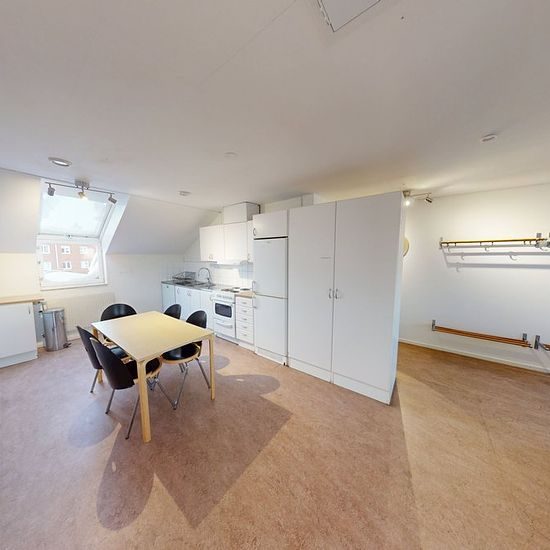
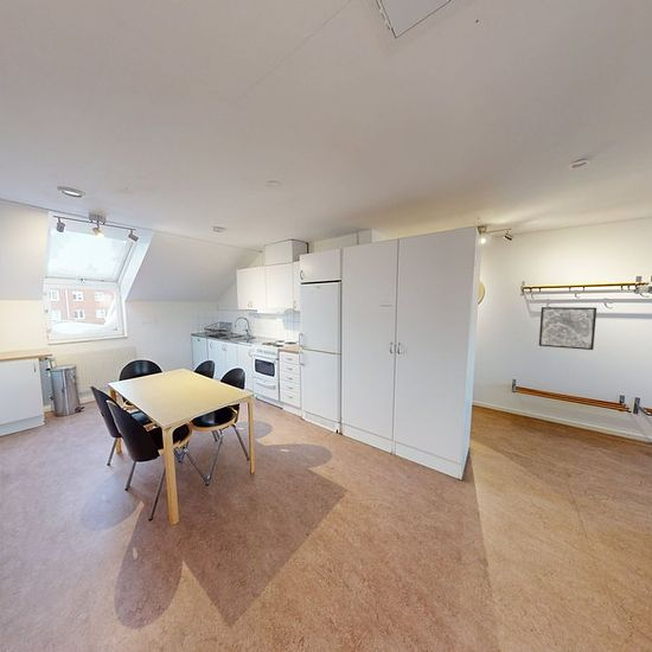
+ wall art [538,306,597,351]
